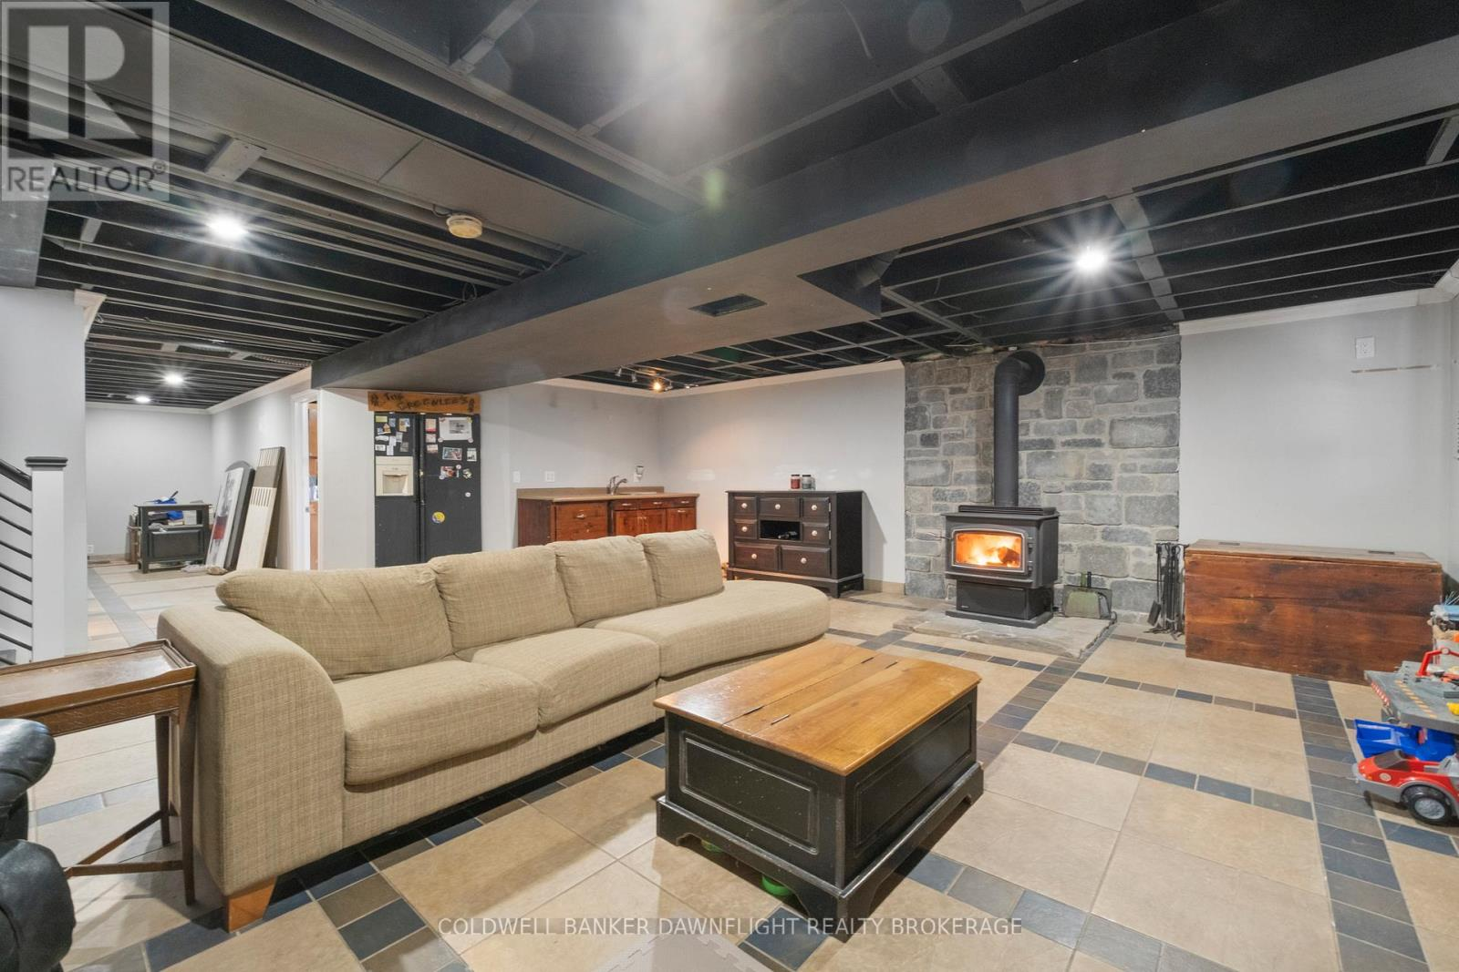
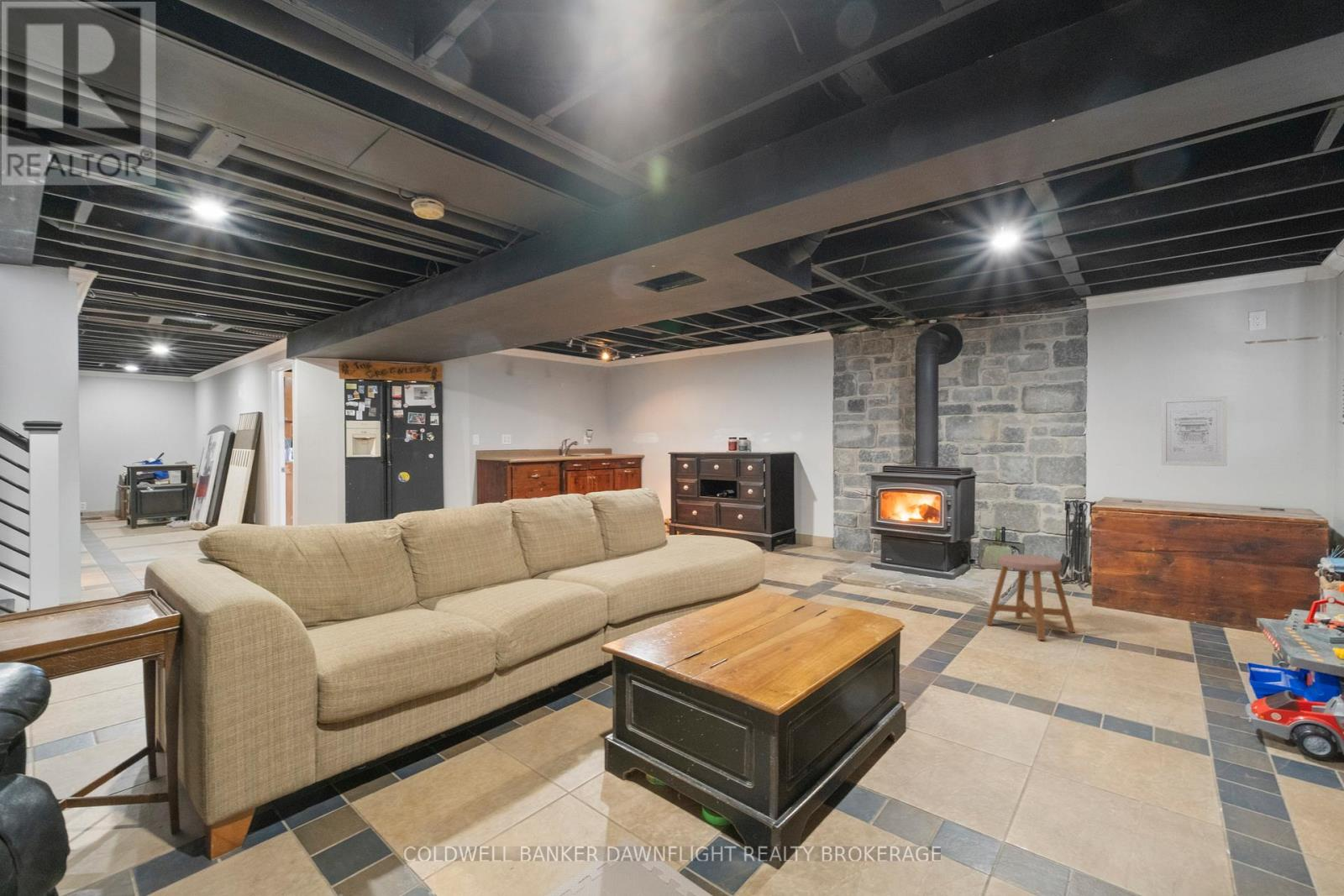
+ stool [985,553,1076,641]
+ wall art [1161,396,1228,467]
